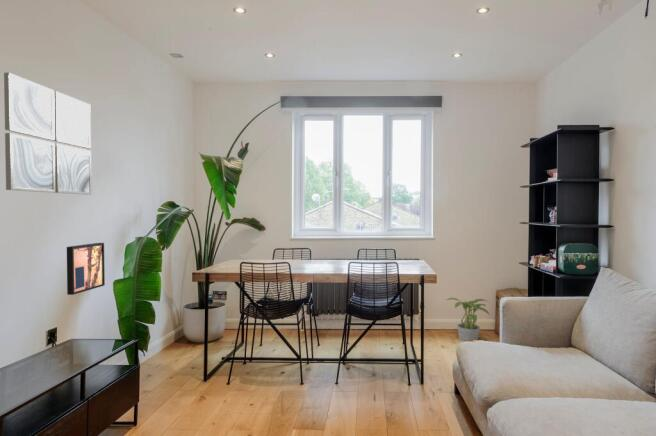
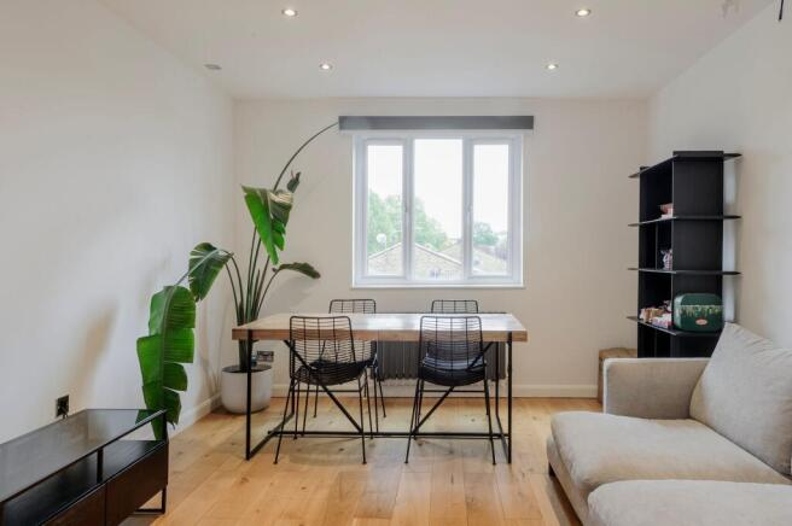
- potted plant [446,297,491,342]
- wall art [66,242,106,296]
- wall art [3,72,93,196]
